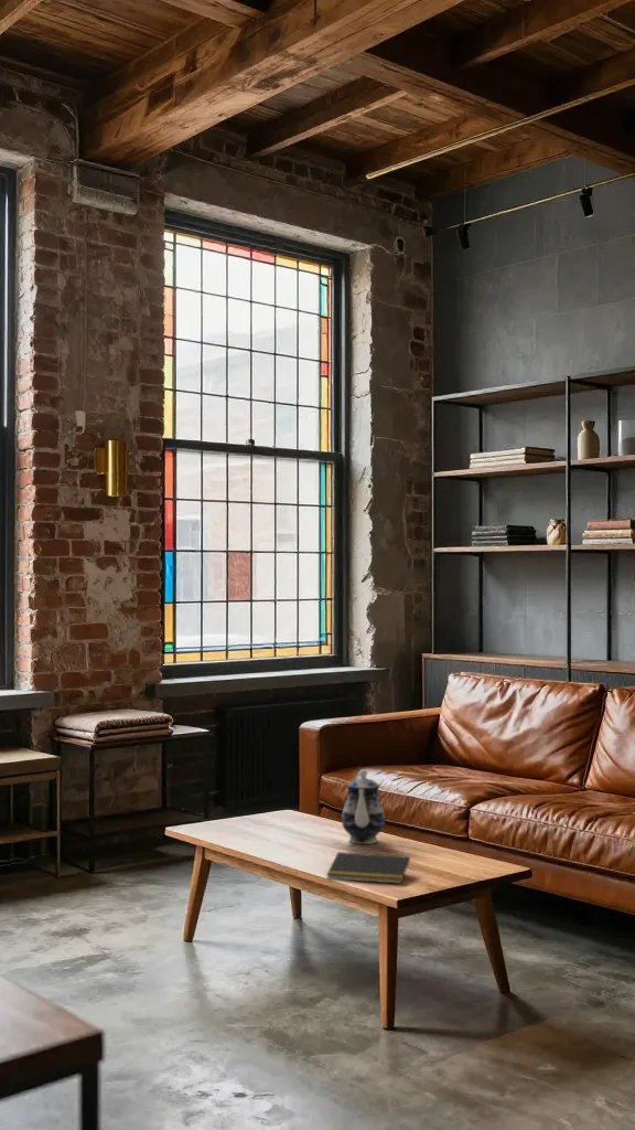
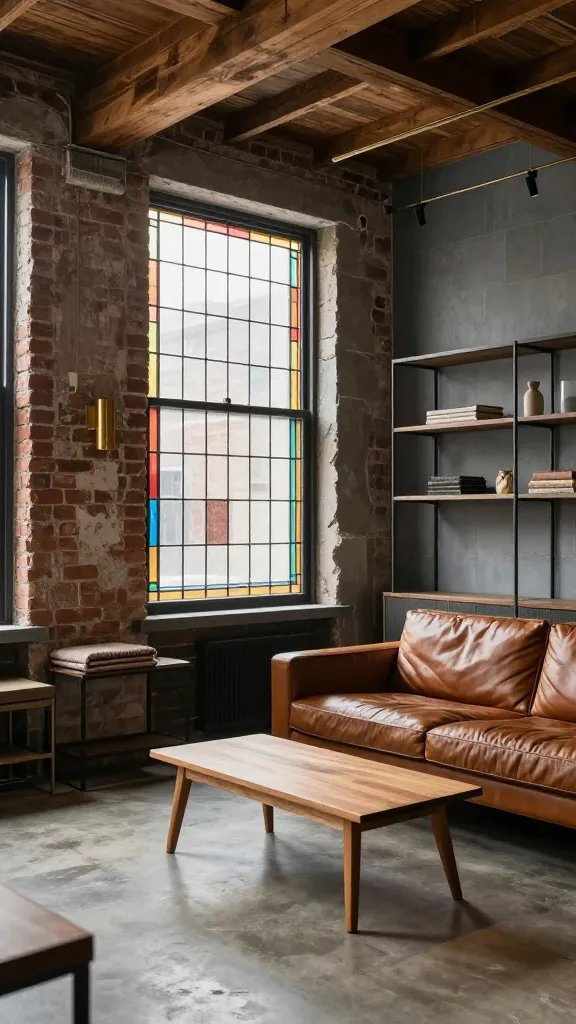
- notepad [325,851,411,885]
- teapot [341,768,386,845]
